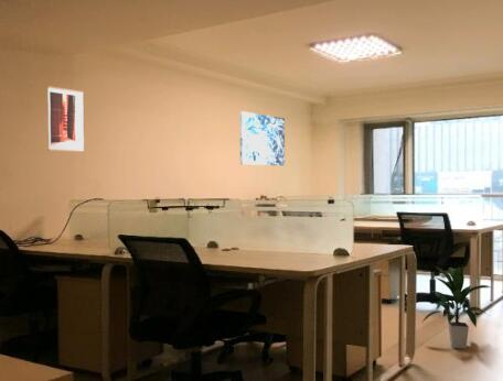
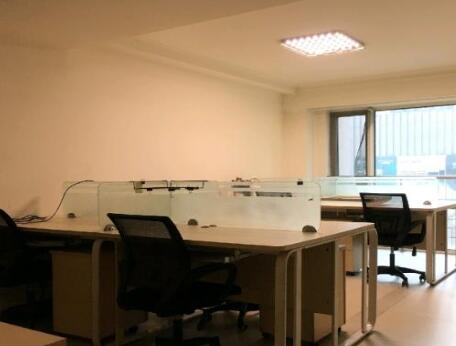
- wall art [46,85,85,153]
- wall art [239,110,286,166]
- indoor plant [421,264,493,349]
